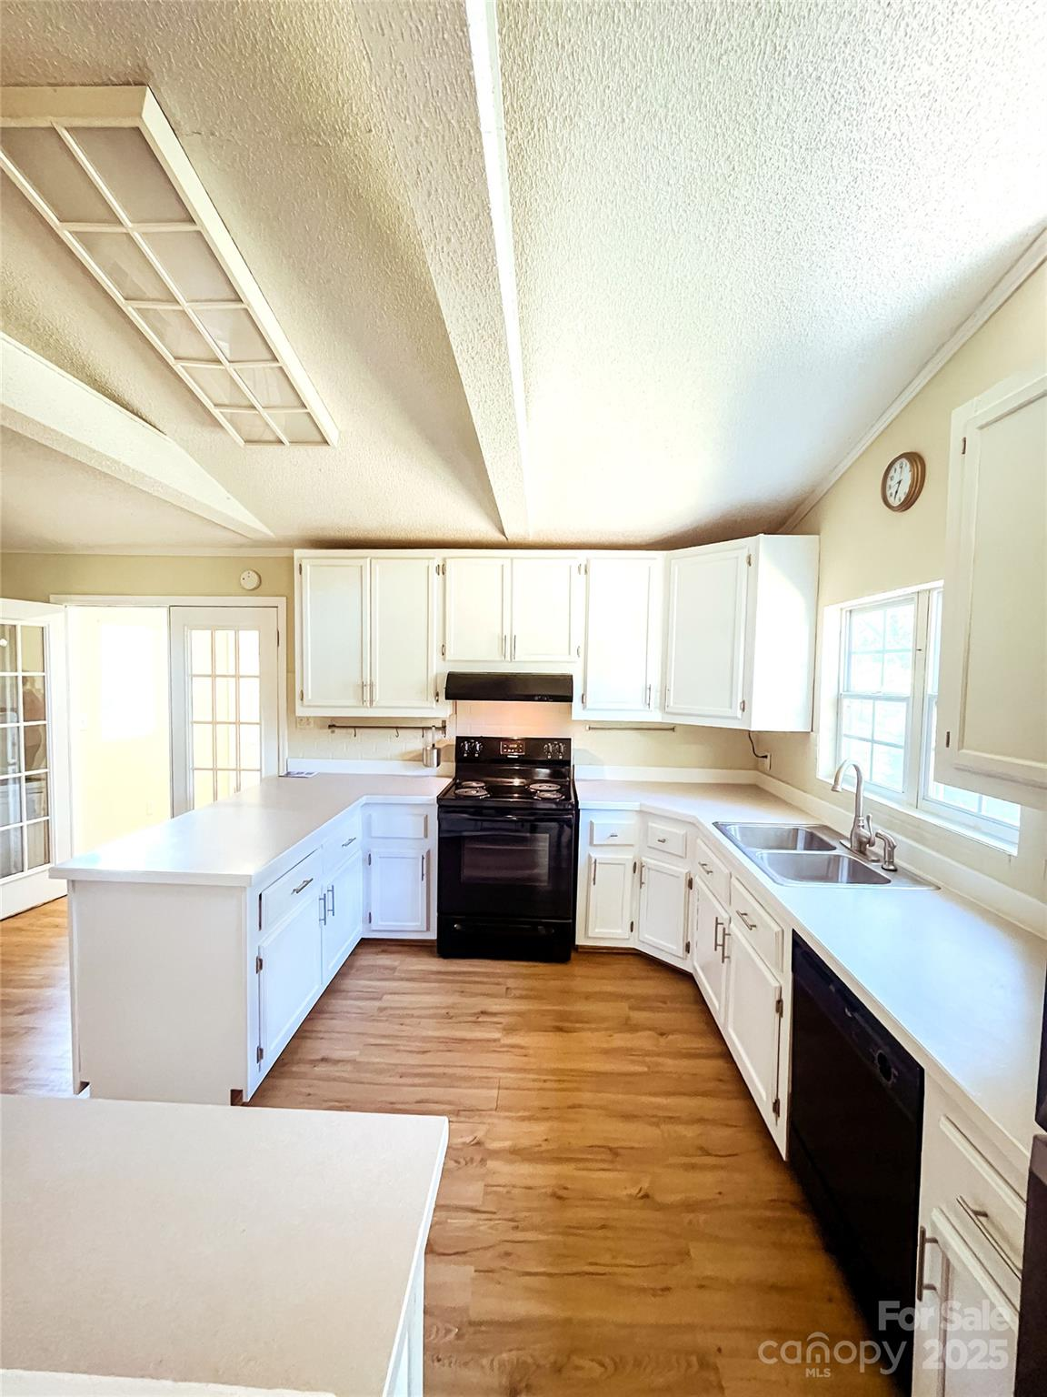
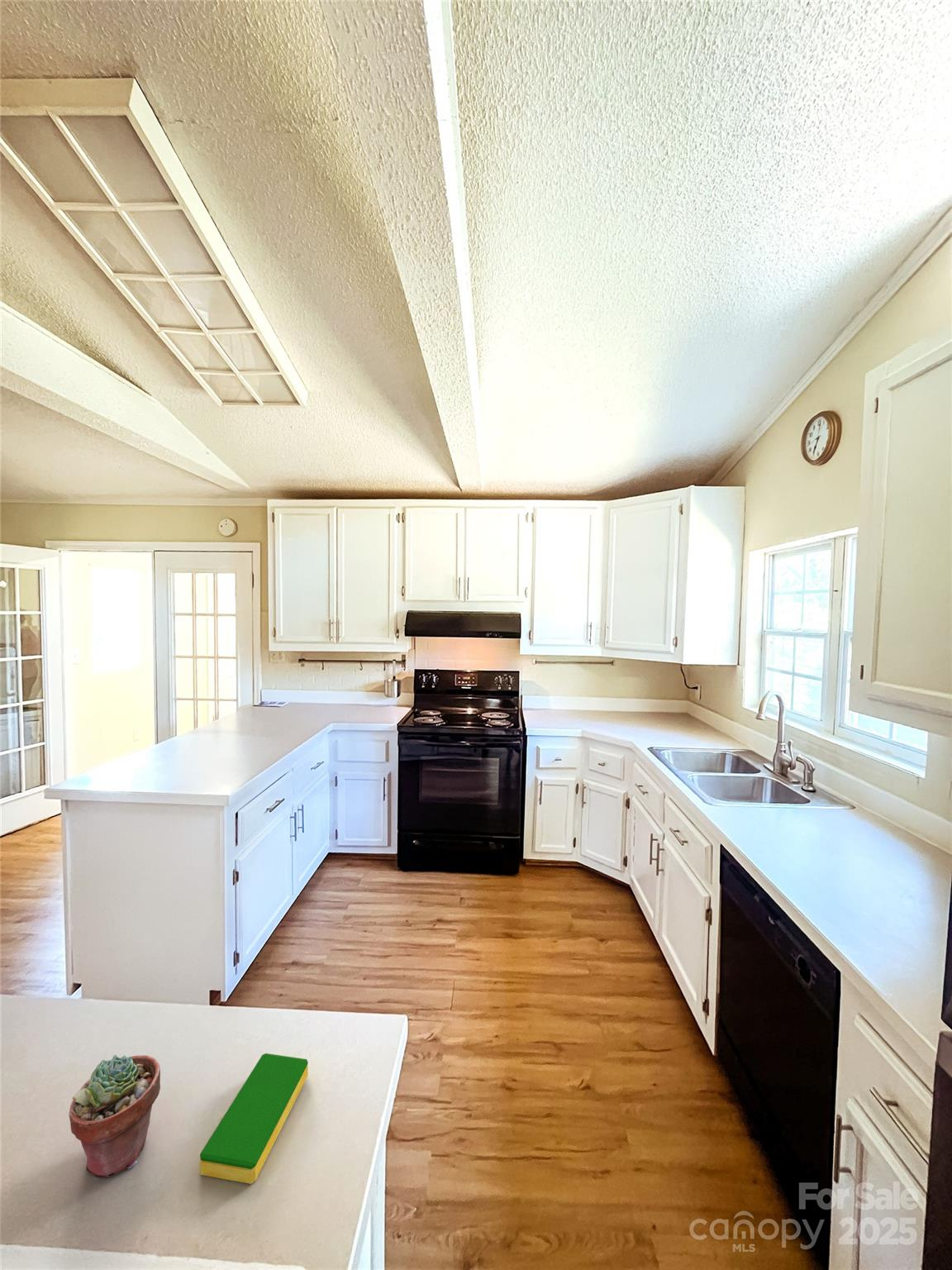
+ dish sponge [199,1053,309,1185]
+ potted succulent [68,1054,161,1178]
